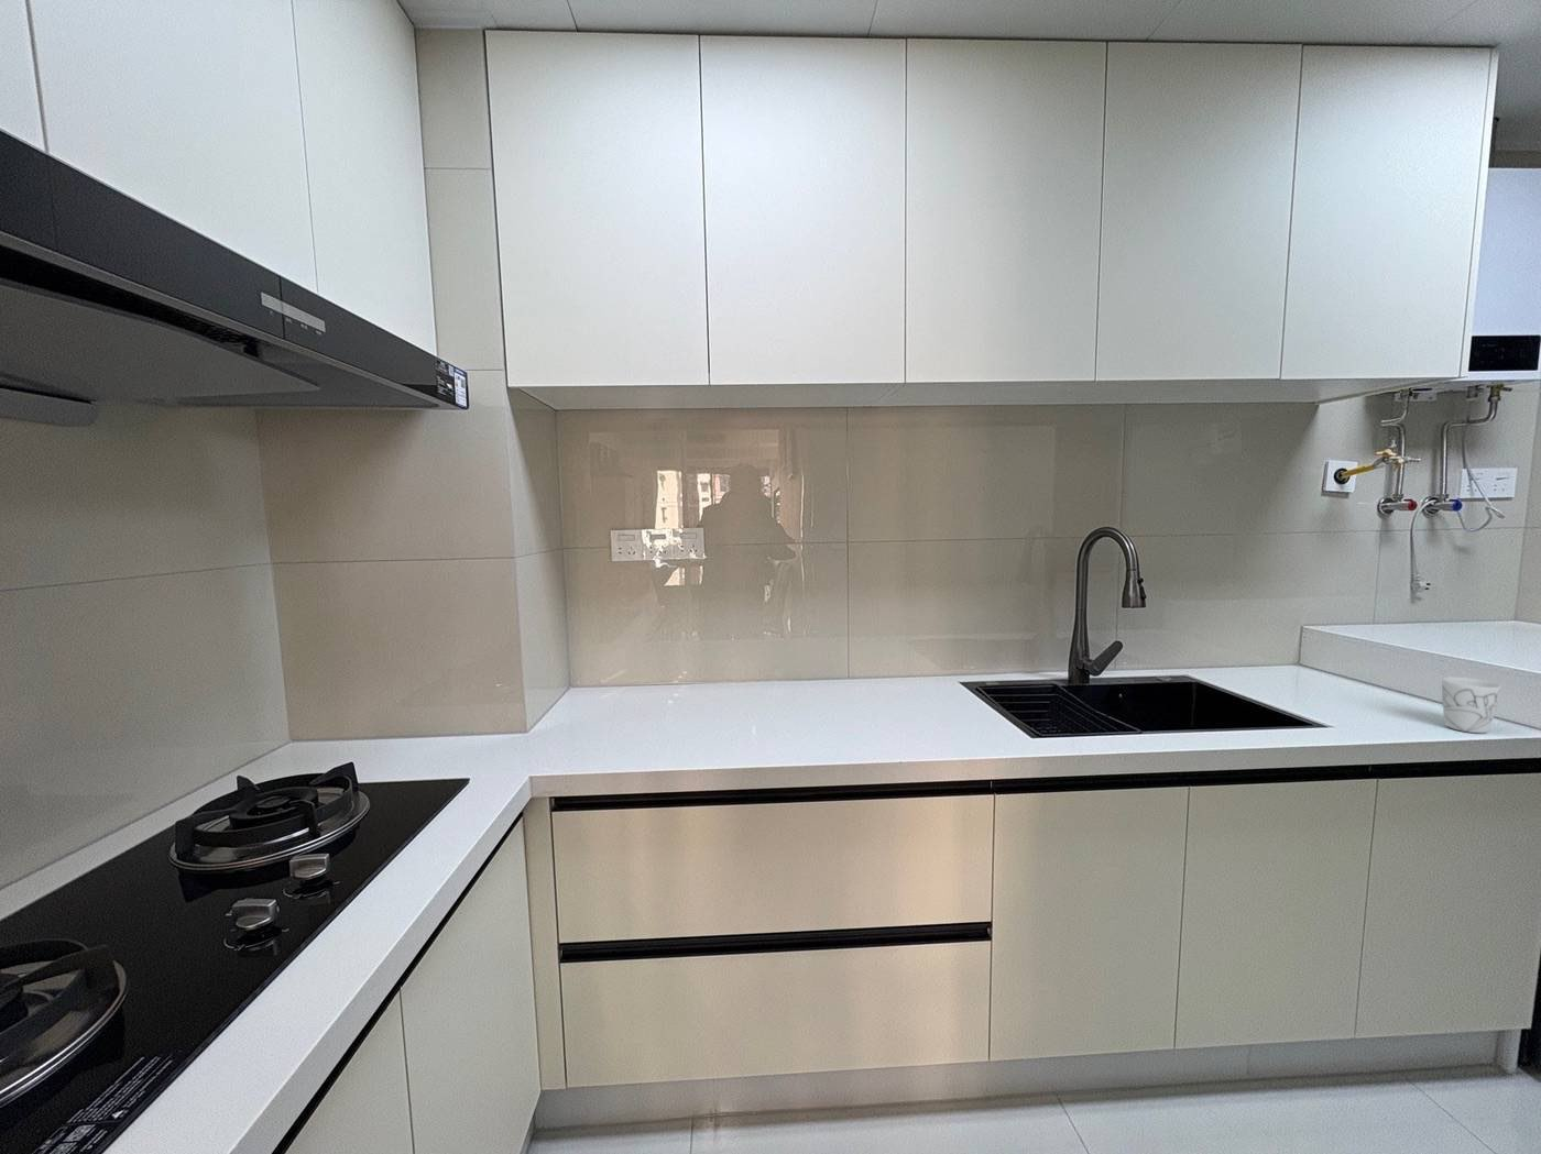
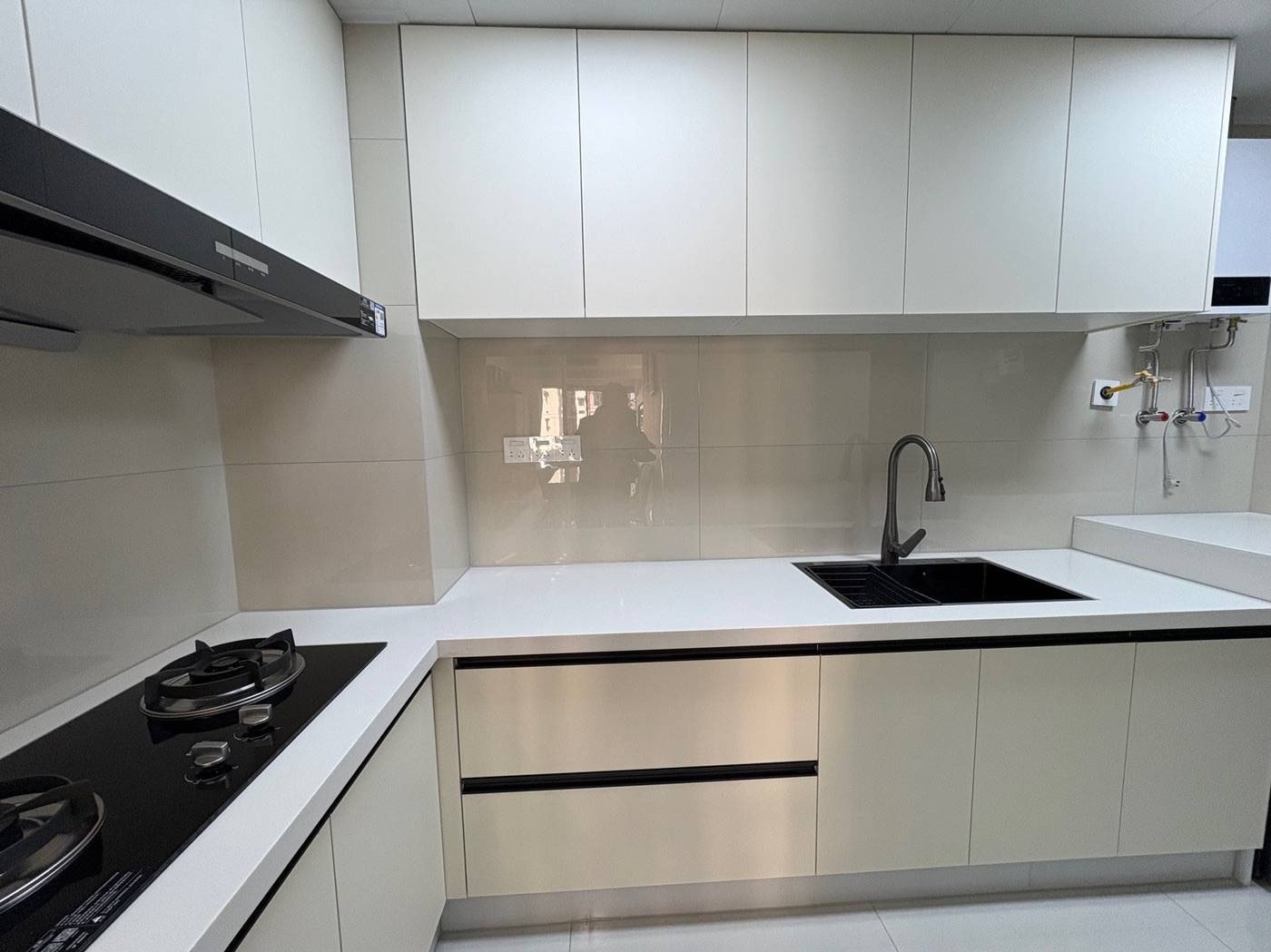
- mug [1440,676,1502,733]
